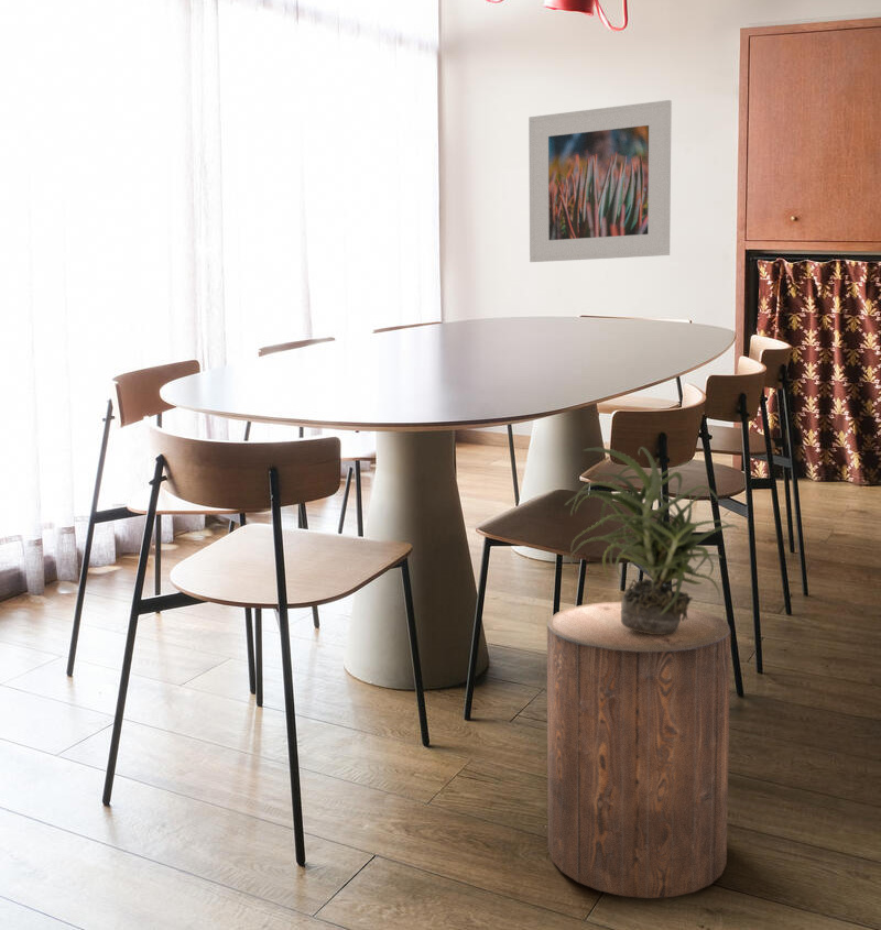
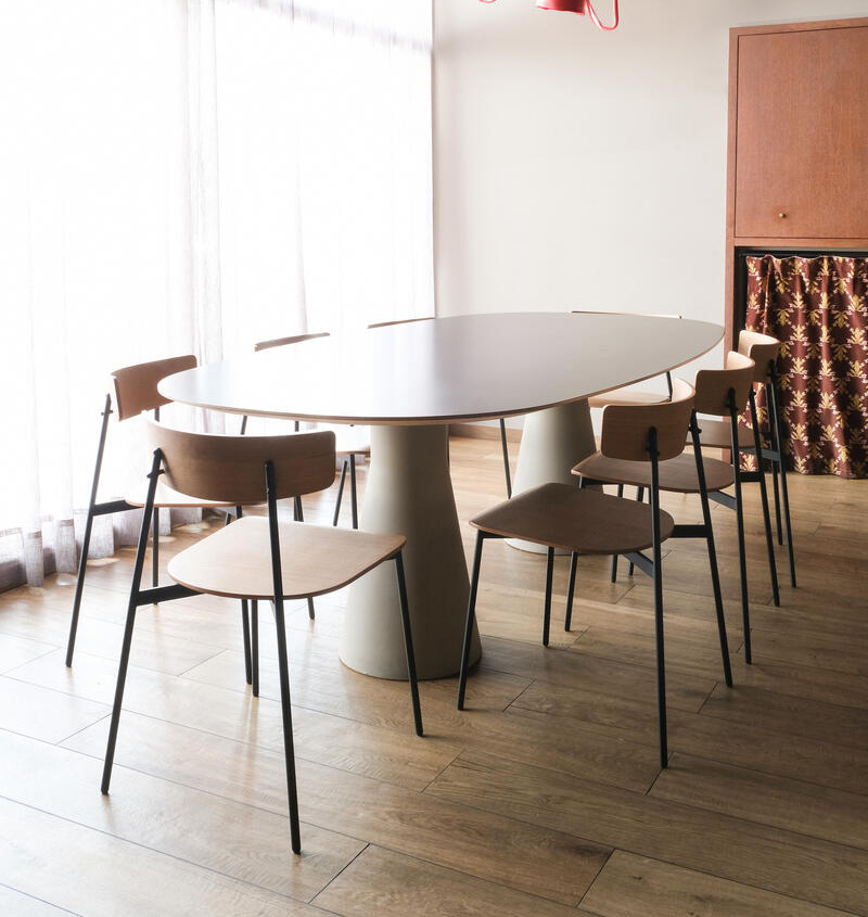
- potted plant [564,446,739,634]
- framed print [527,99,673,263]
- stool [546,601,731,899]
